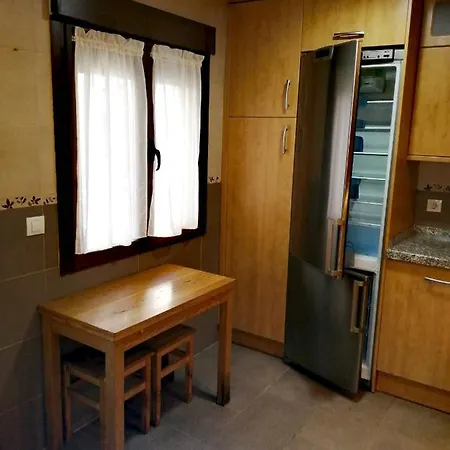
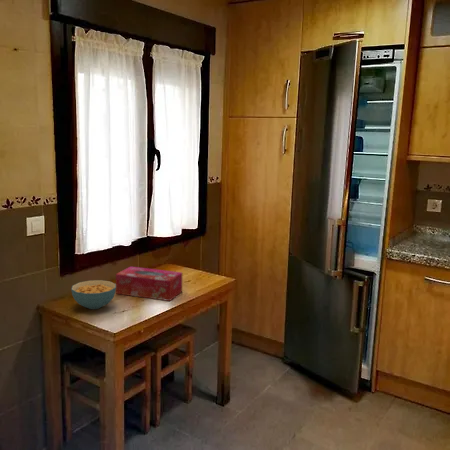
+ tissue box [115,266,183,302]
+ cereal bowl [70,279,116,310]
